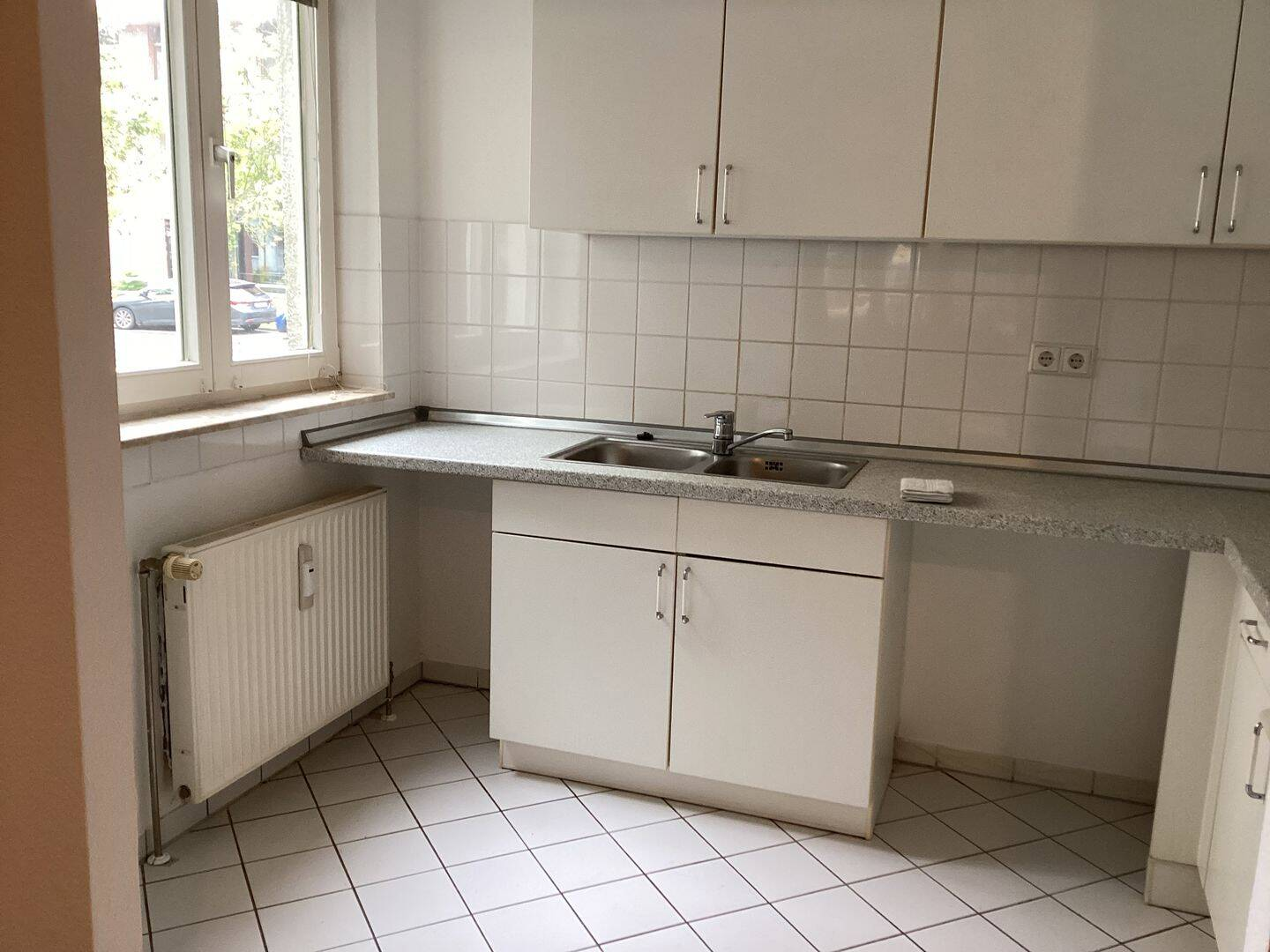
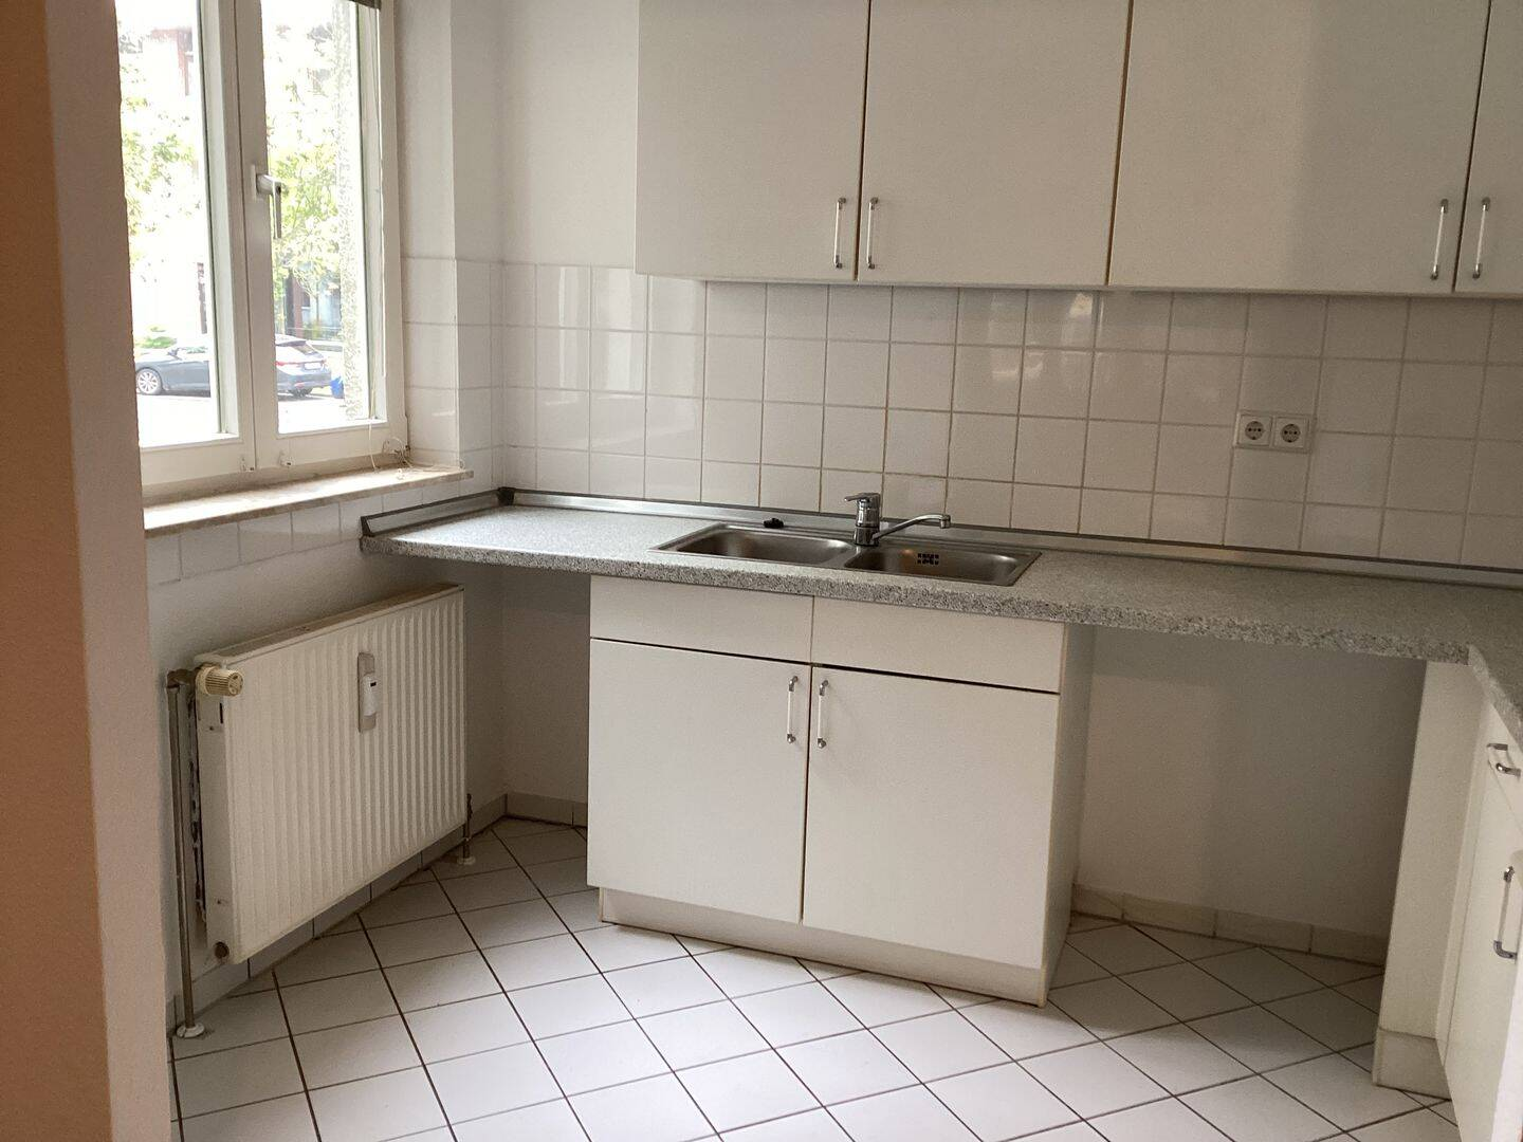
- washcloth [900,477,955,503]
